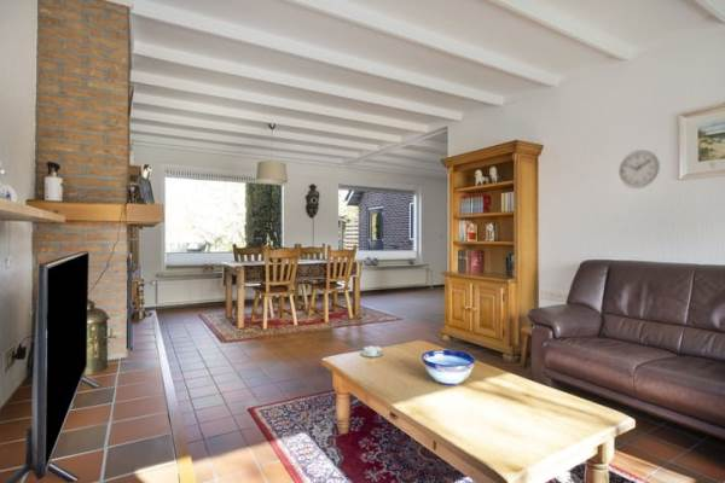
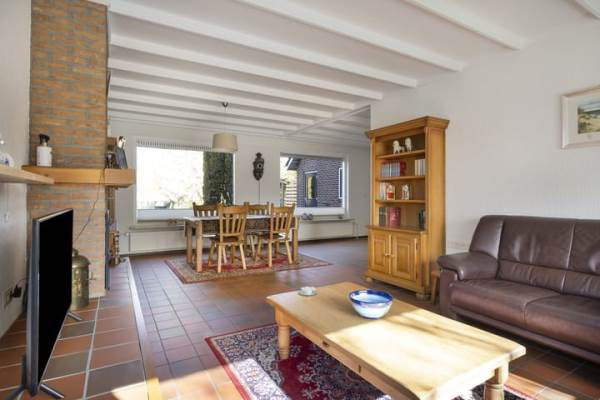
- wall clock [616,149,661,190]
